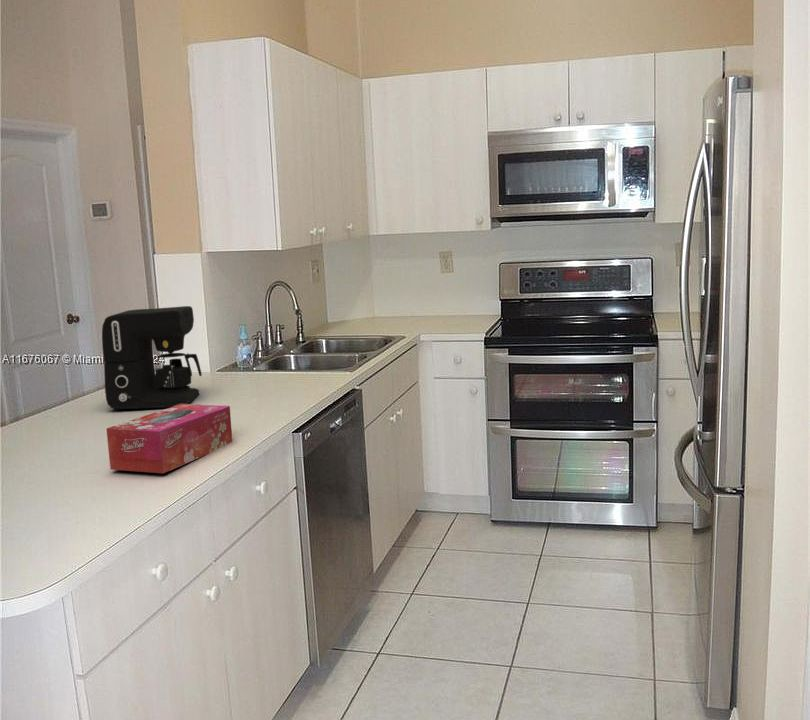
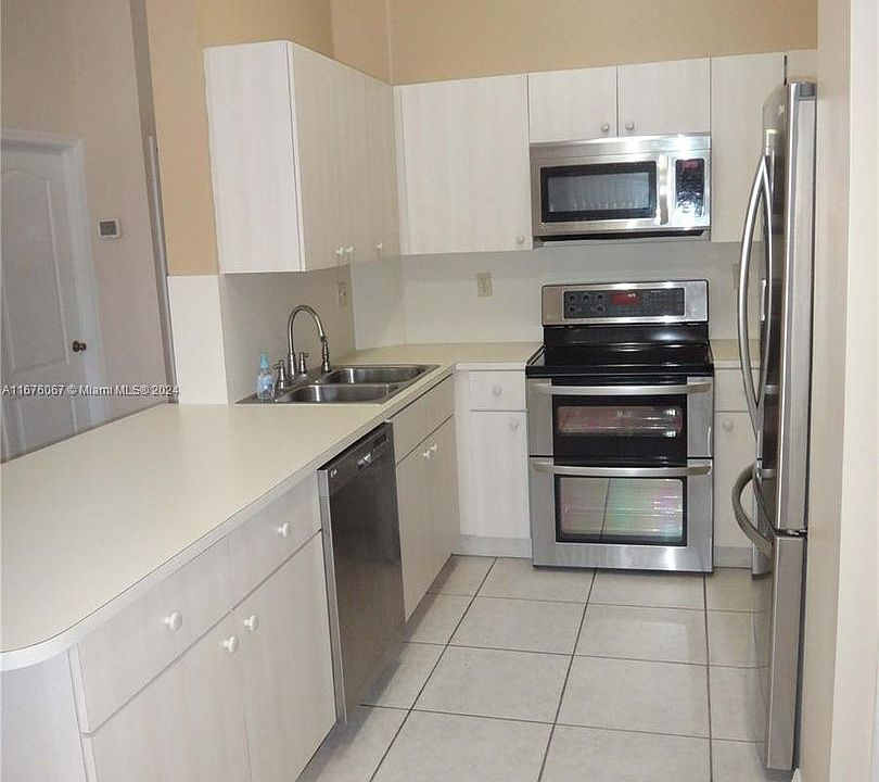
- coffee maker [101,305,203,410]
- tissue box [105,403,233,474]
